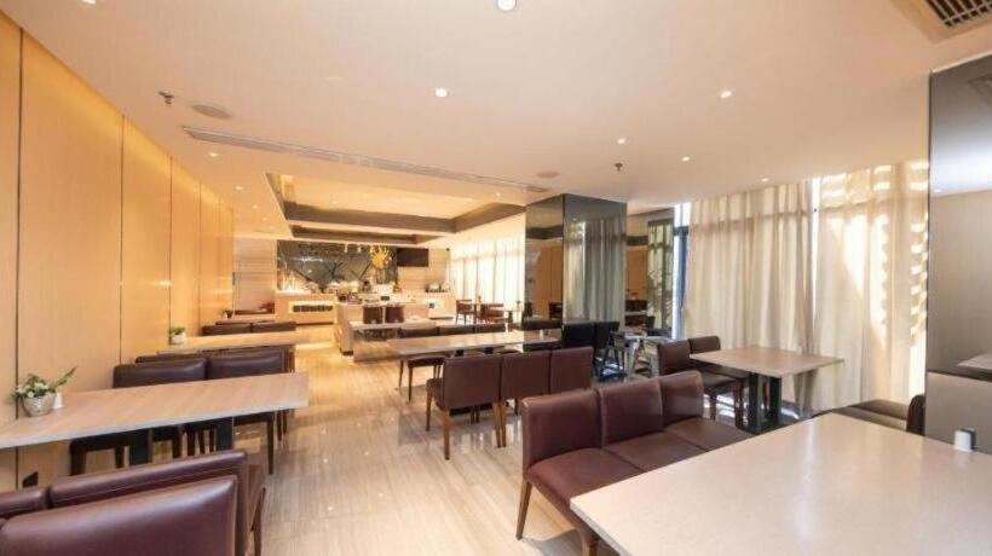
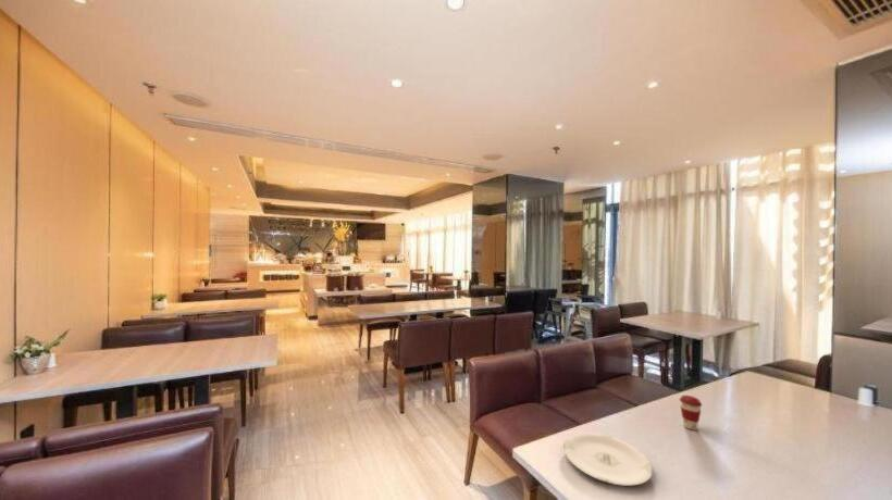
+ coffee cup [679,395,703,432]
+ plate [562,432,654,487]
